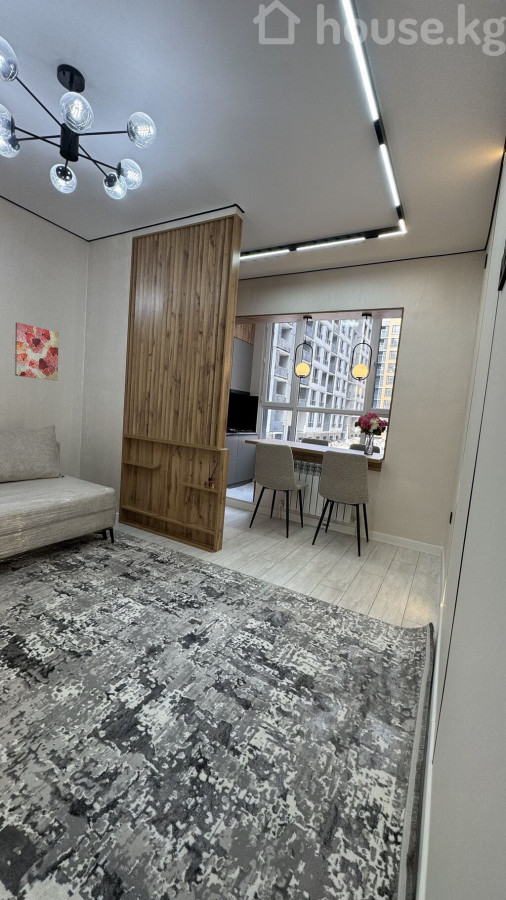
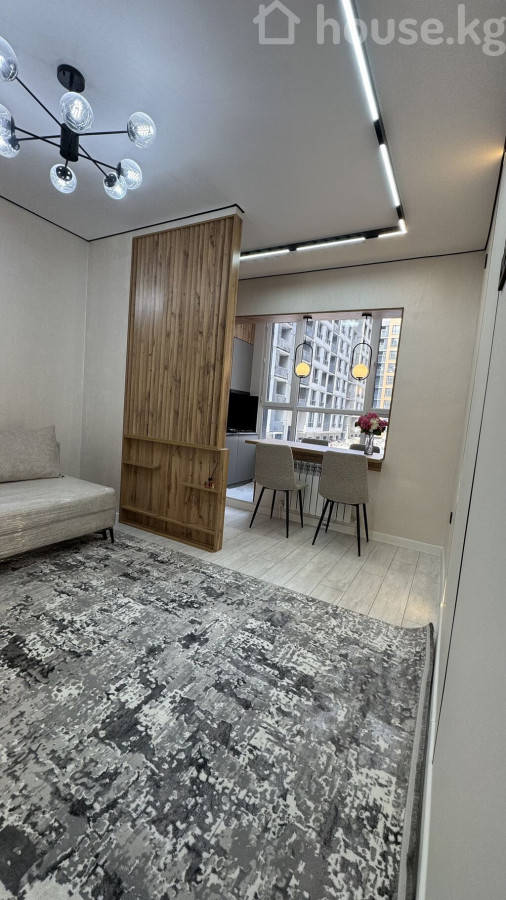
- wall art [14,321,60,382]
